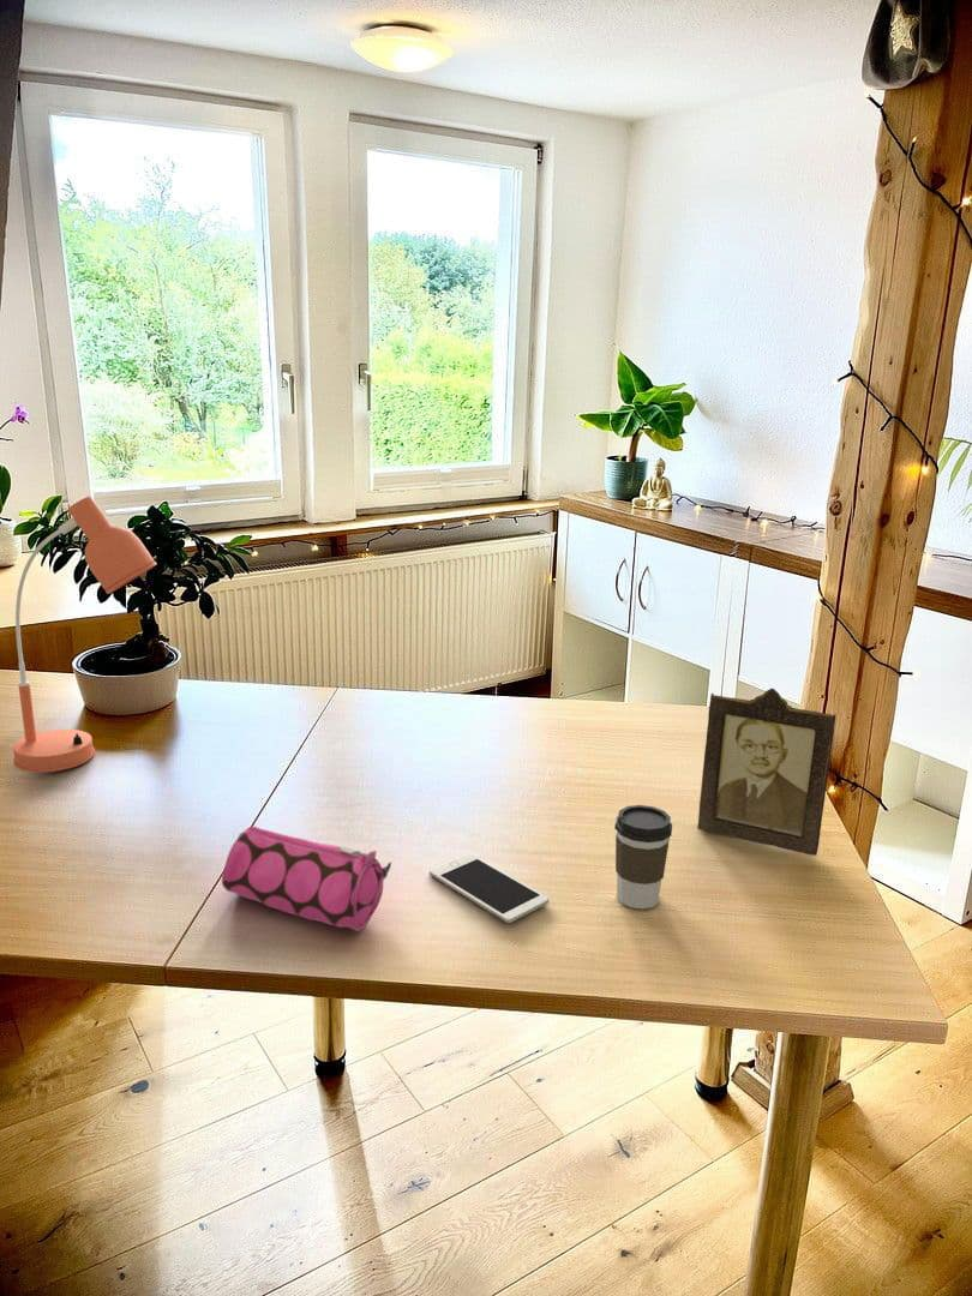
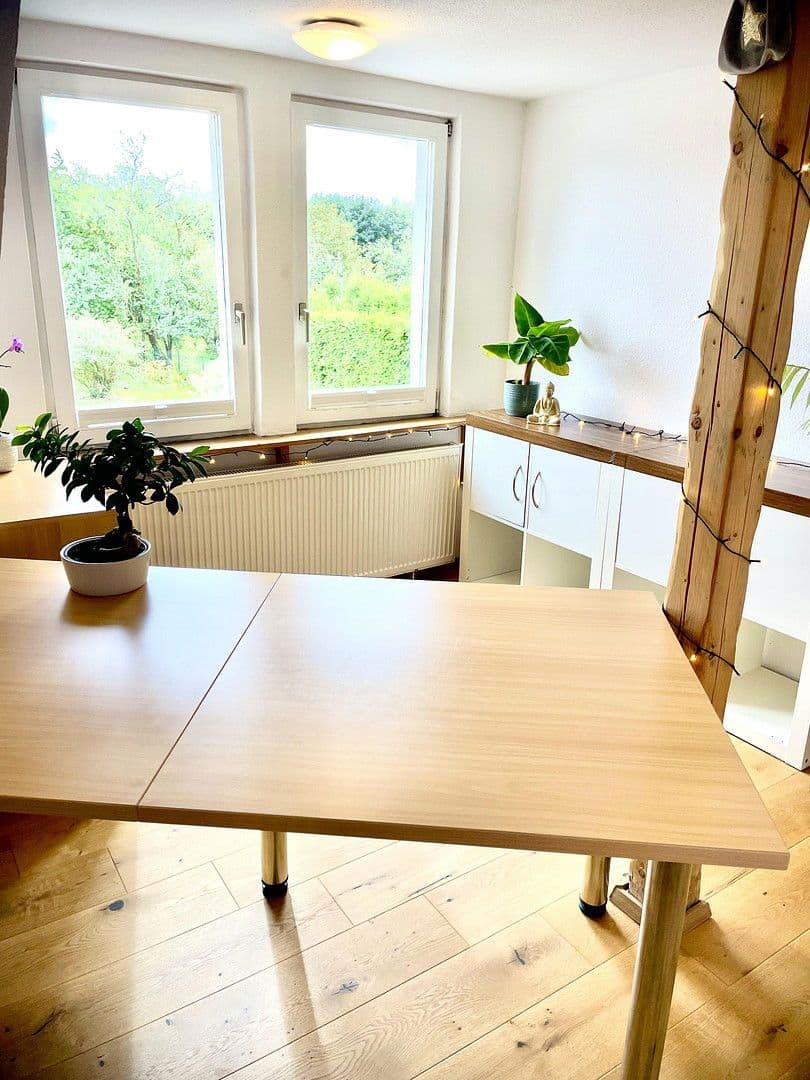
- pencil case [221,826,392,932]
- desk lamp [12,496,158,774]
- cell phone [428,852,550,924]
- coffee cup [613,804,673,910]
- photo frame [696,688,838,857]
